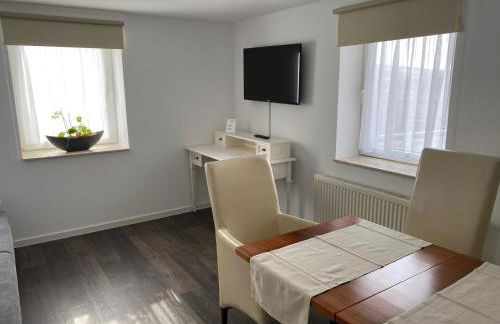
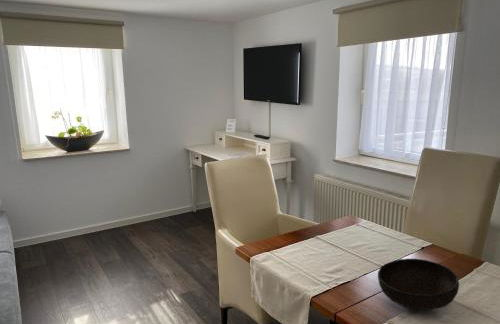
+ bowl [377,258,460,311]
